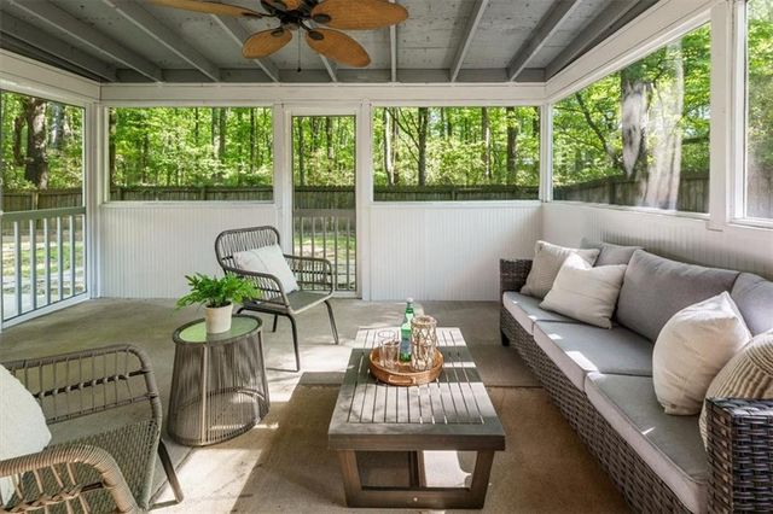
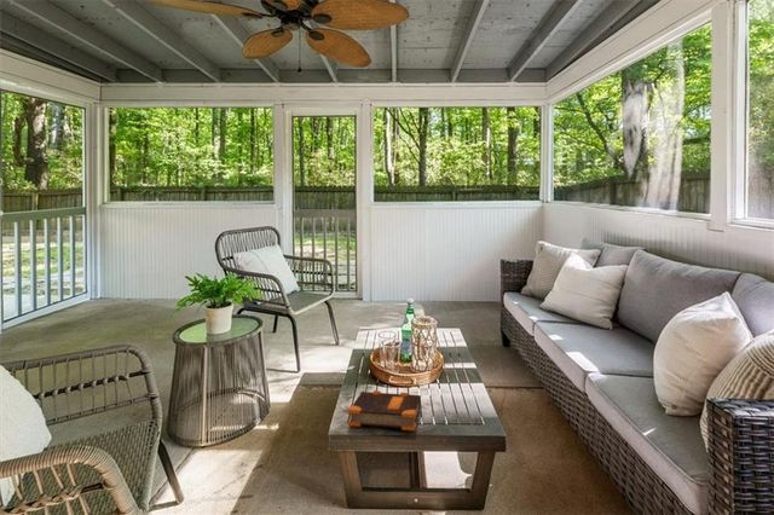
+ bible [347,389,422,432]
